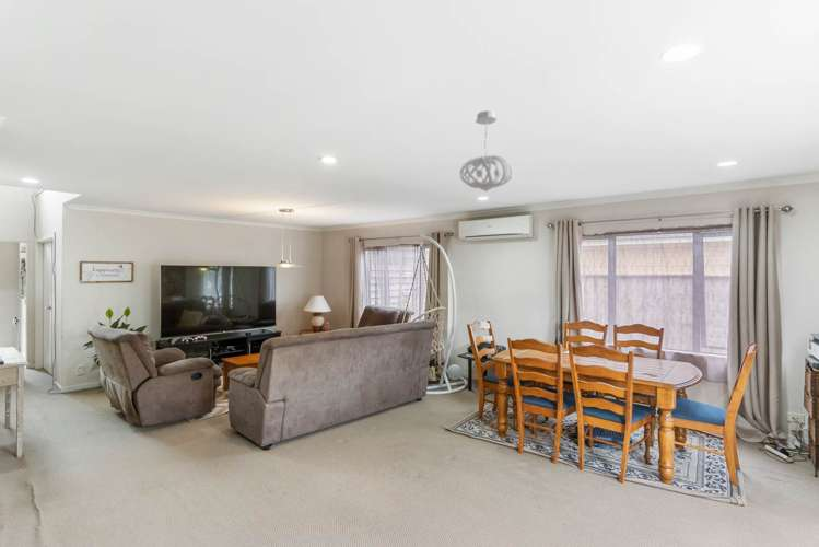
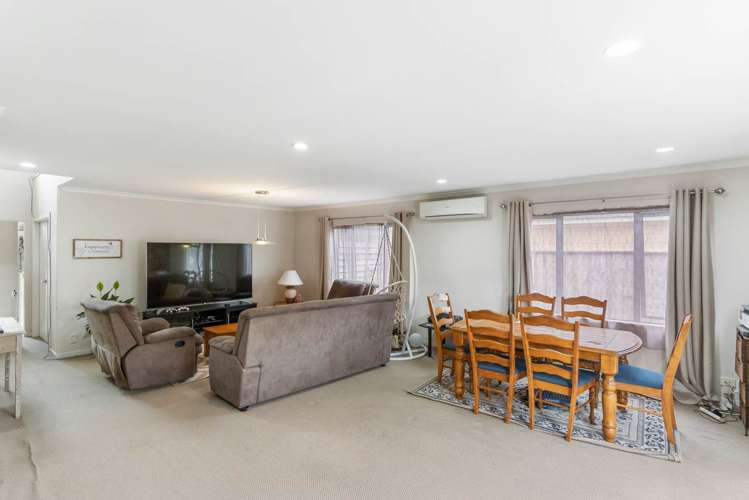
- pendant light [458,109,514,193]
